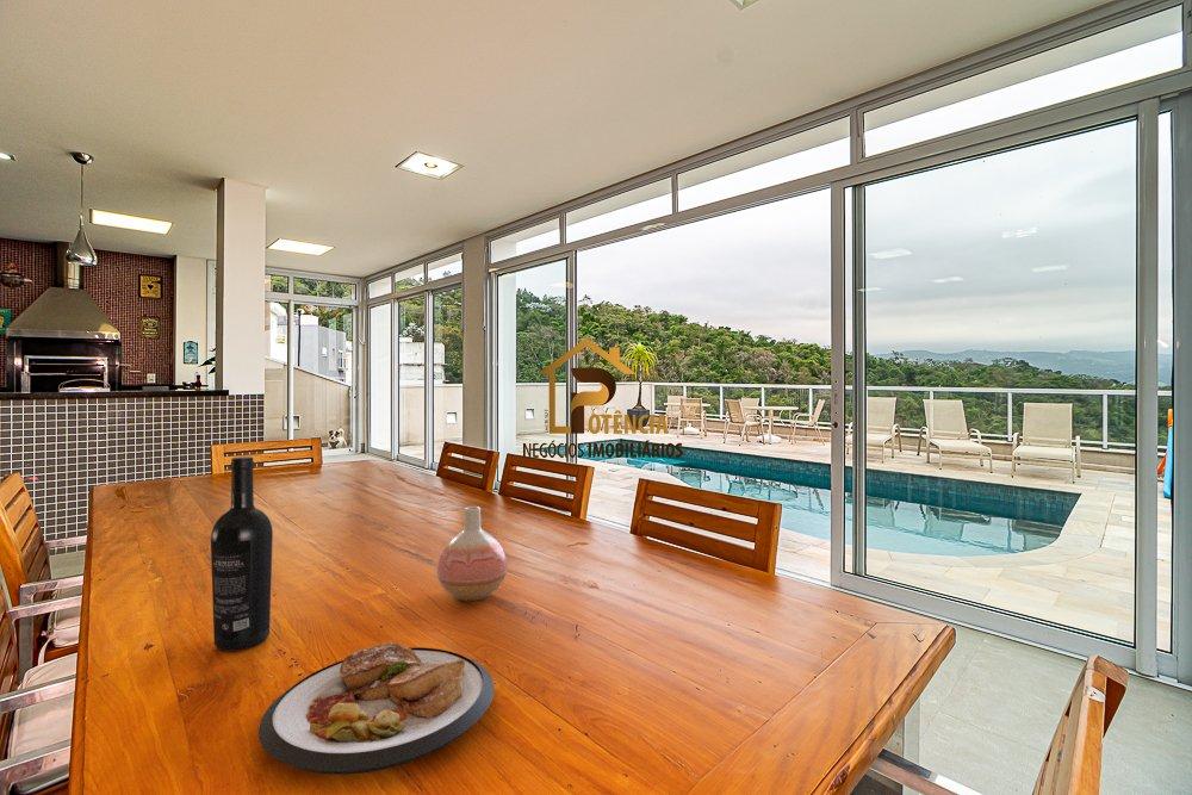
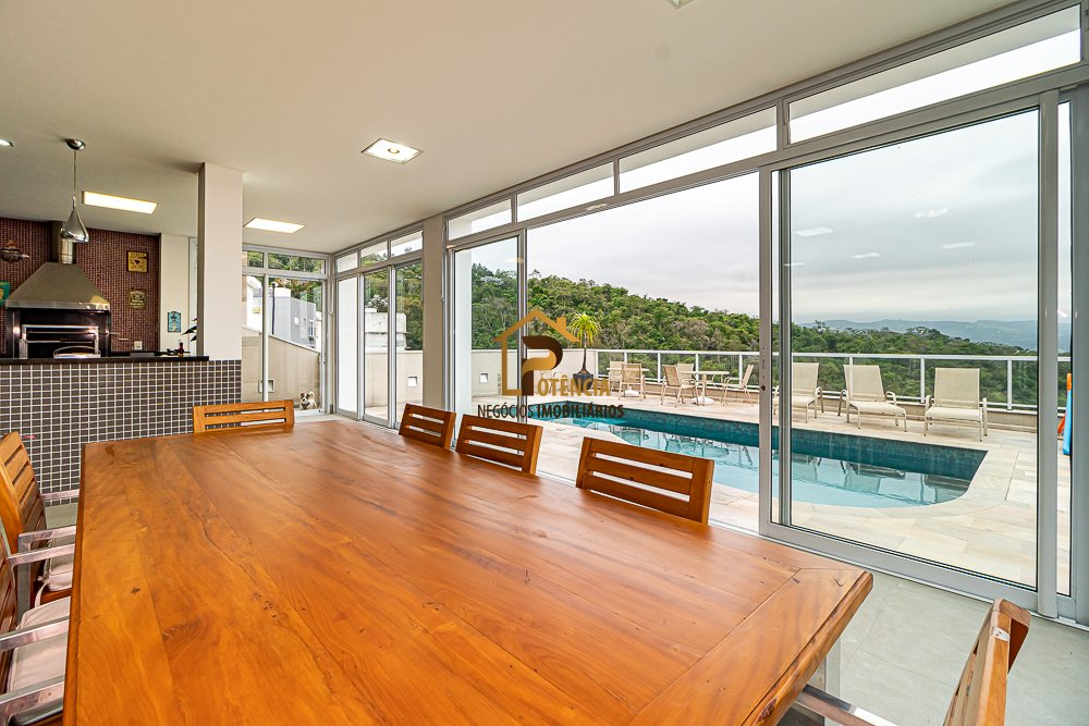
- wine bottle [210,455,274,652]
- plate [257,641,495,776]
- vase [436,505,509,602]
